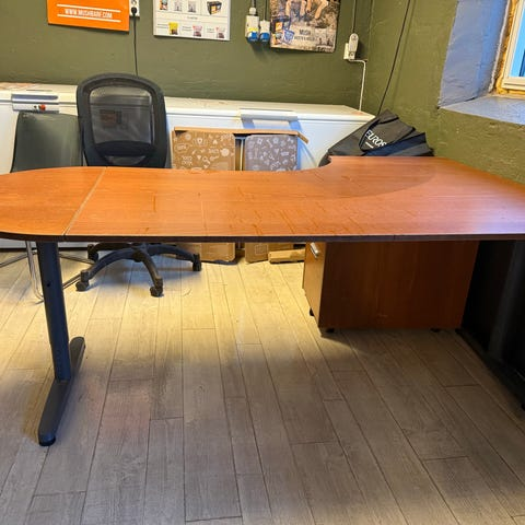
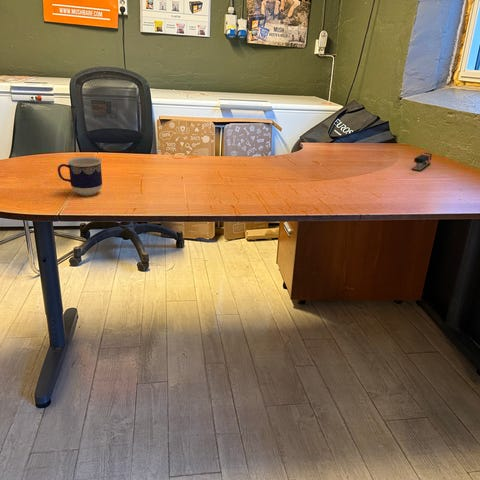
+ cup [57,156,103,197]
+ stapler [411,152,433,172]
